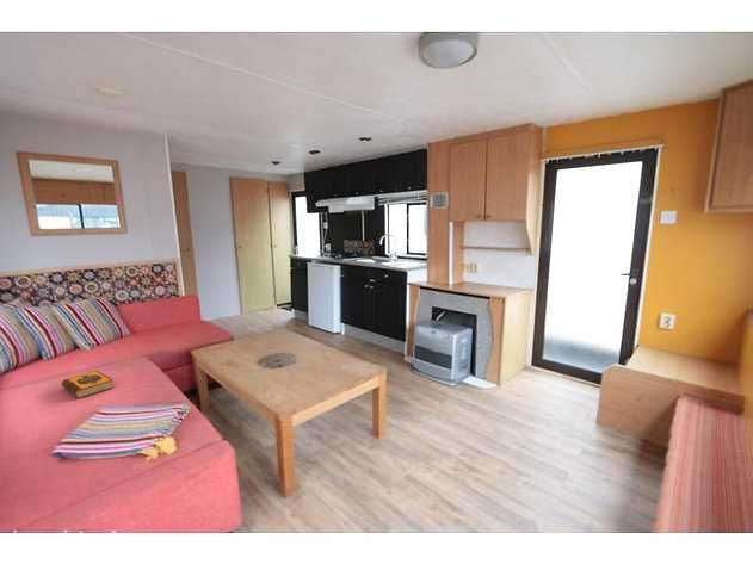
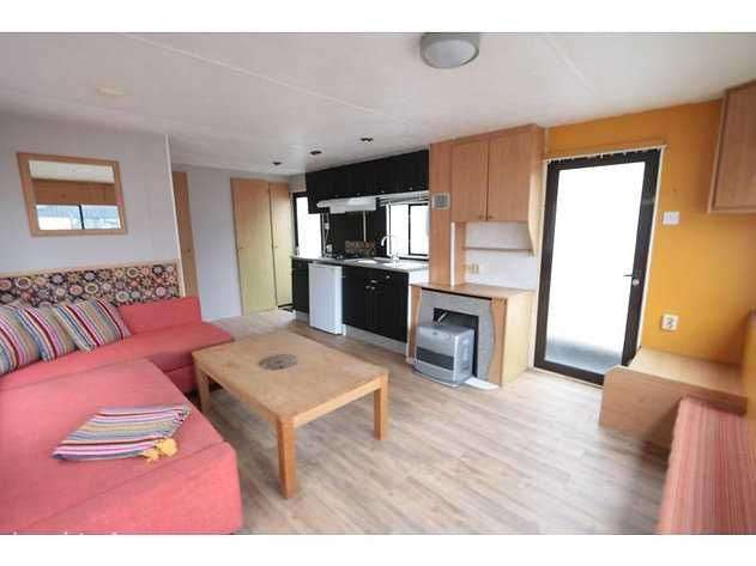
- hardback book [61,370,115,399]
